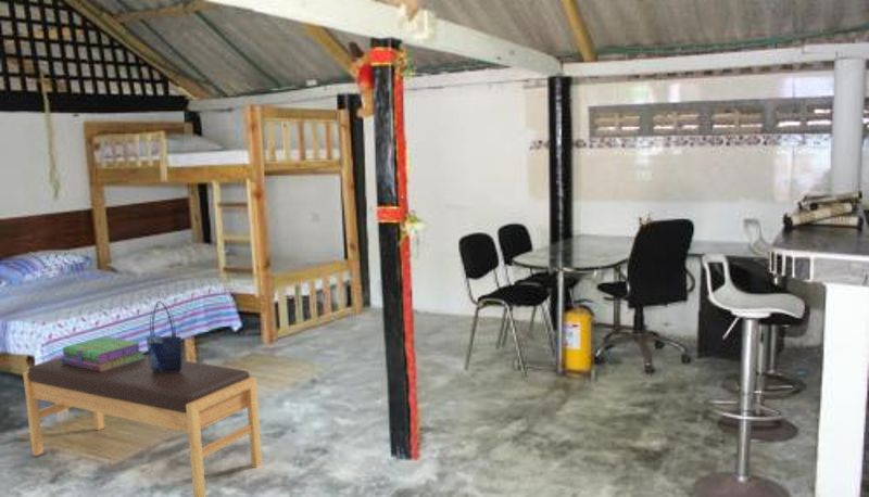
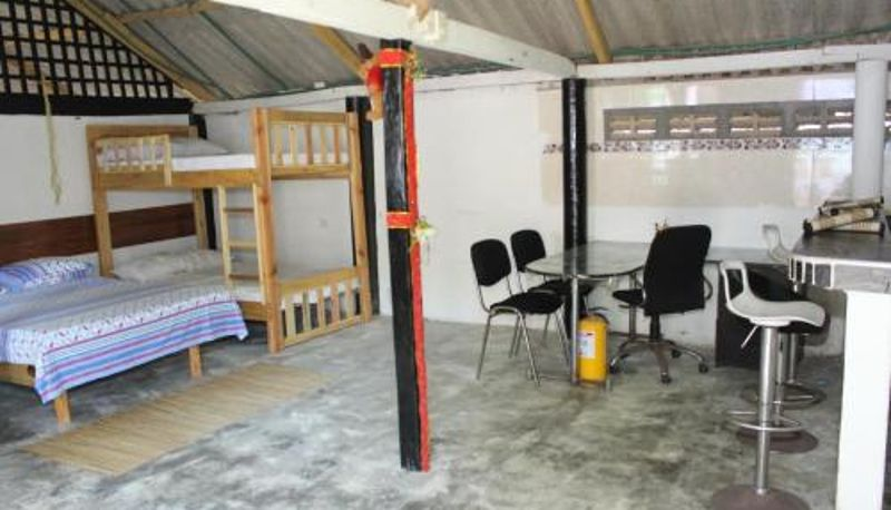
- stack of books [60,335,144,371]
- bench [22,354,263,497]
- shopping bag [144,300,182,372]
